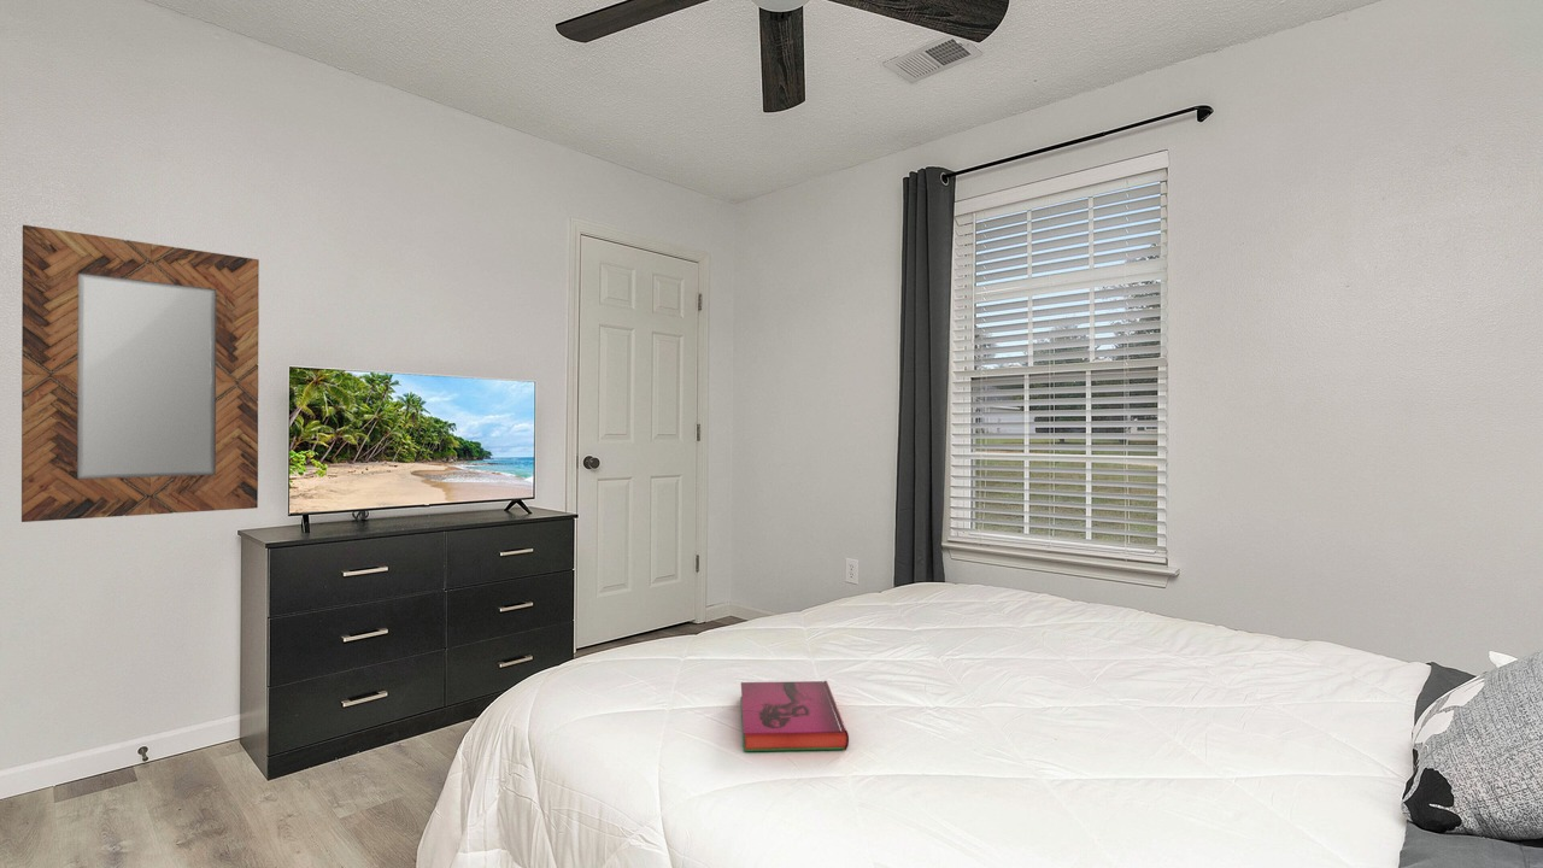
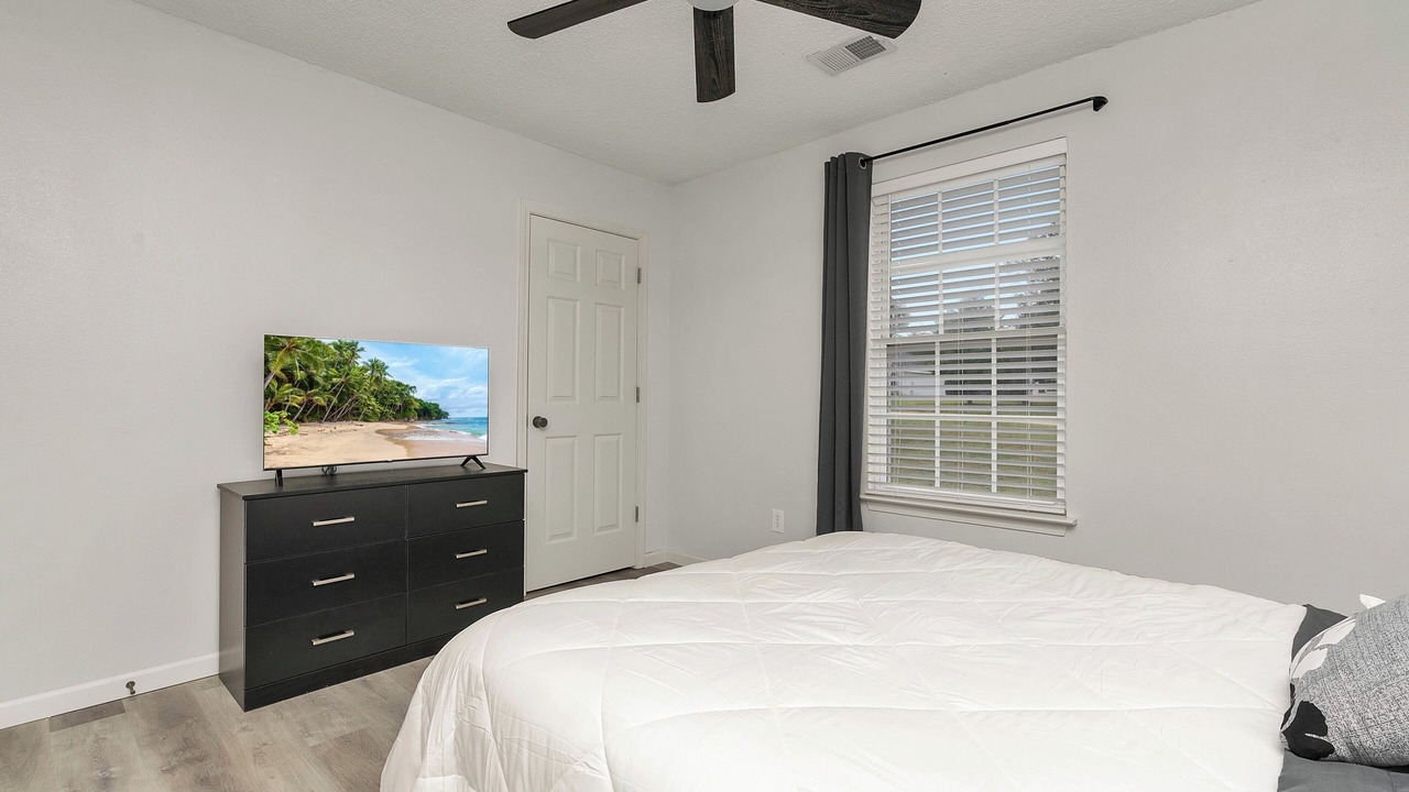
- hardback book [740,680,850,752]
- home mirror [20,224,260,523]
